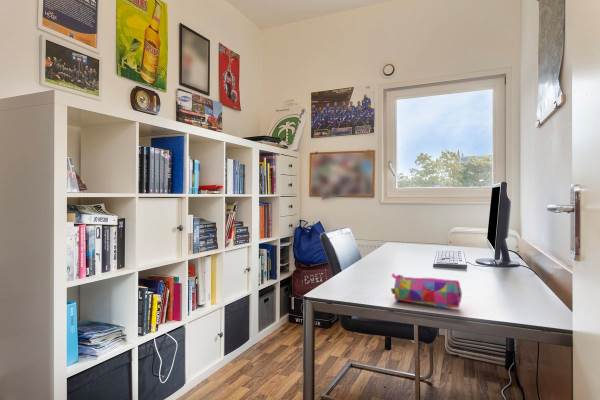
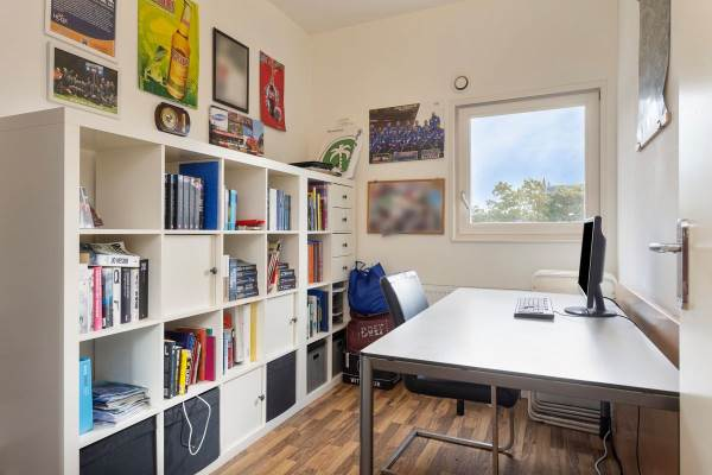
- pencil case [390,272,463,309]
